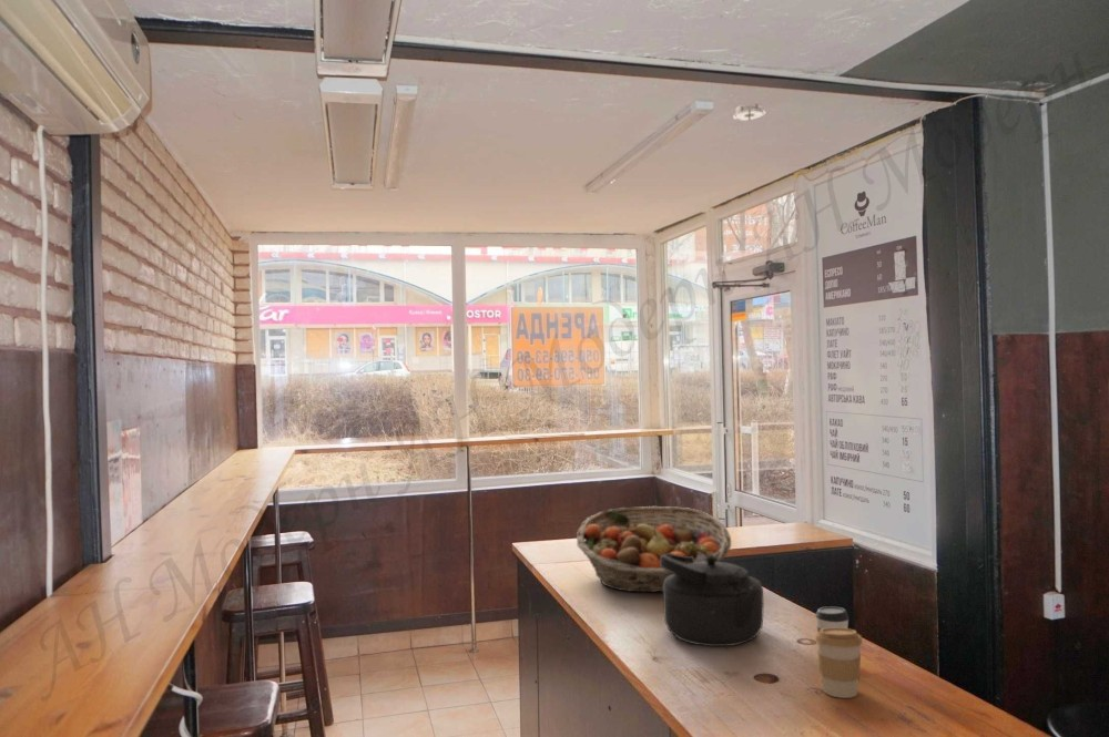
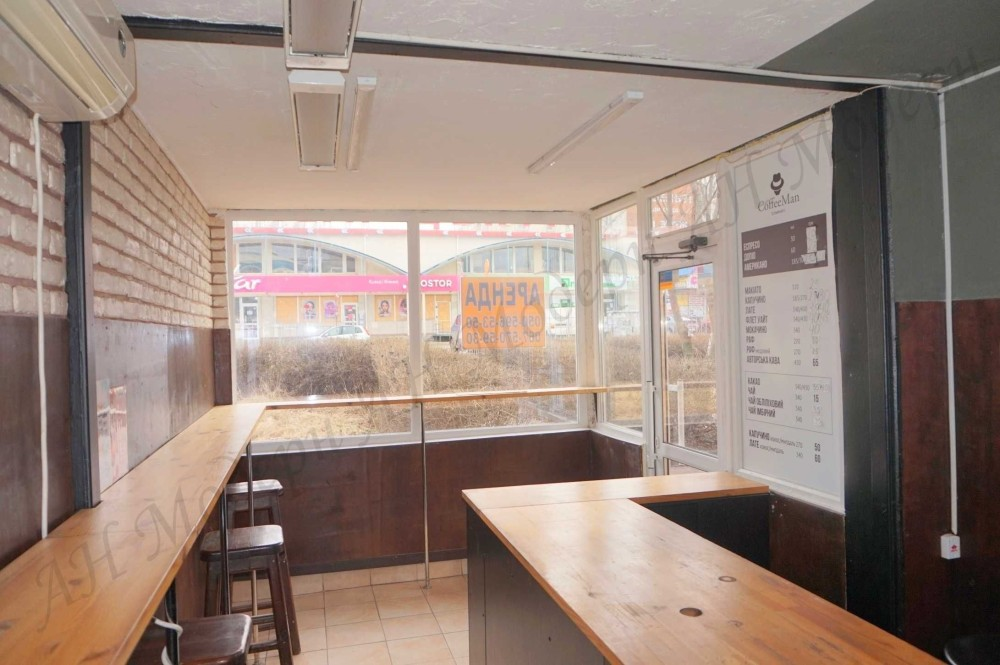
- kettle [660,553,764,647]
- coffee cup [815,605,849,633]
- smoke detector [732,102,766,123]
- coffee cup [814,627,864,699]
- fruit basket [576,505,732,593]
